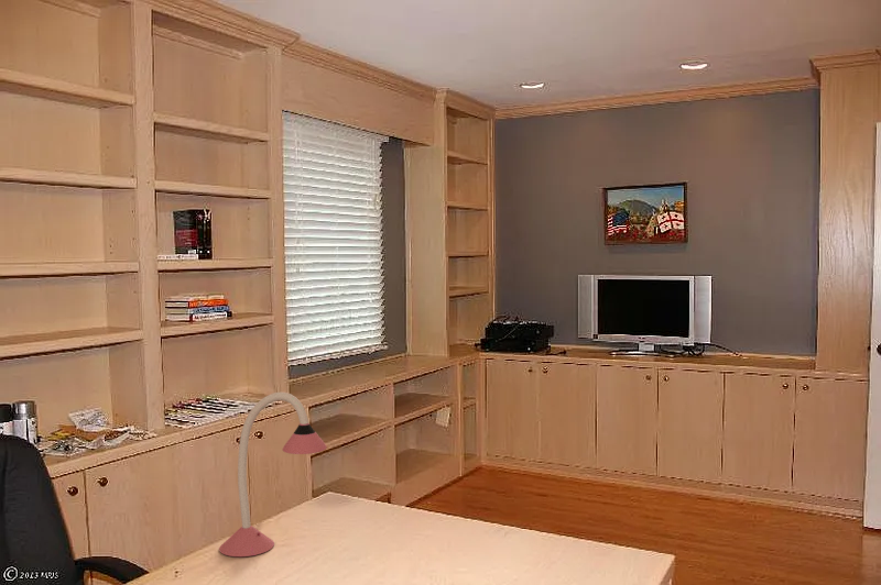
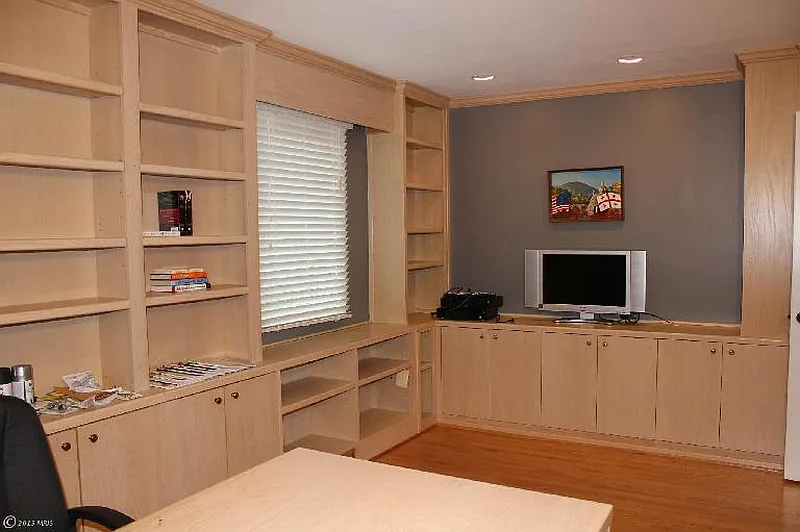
- desk lamp [218,391,328,558]
